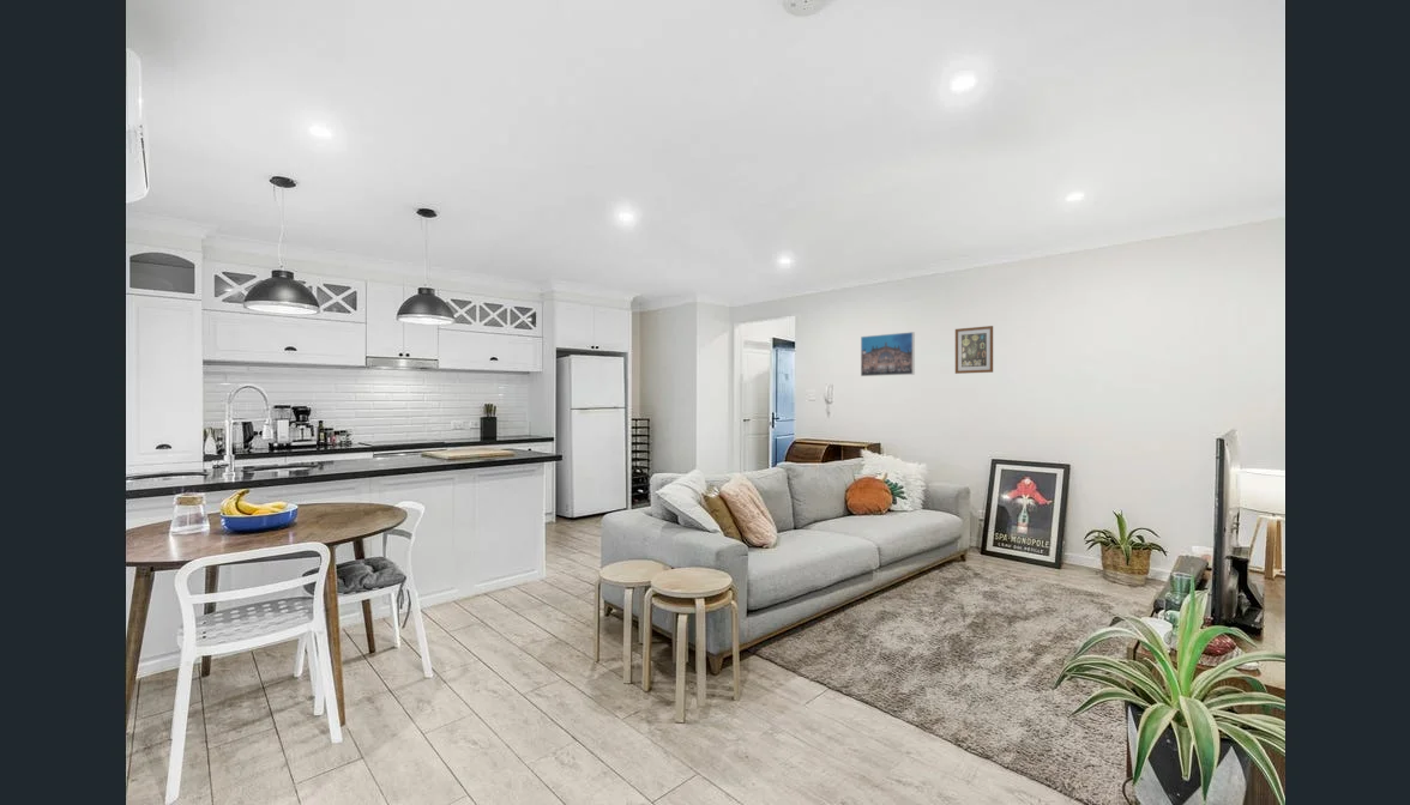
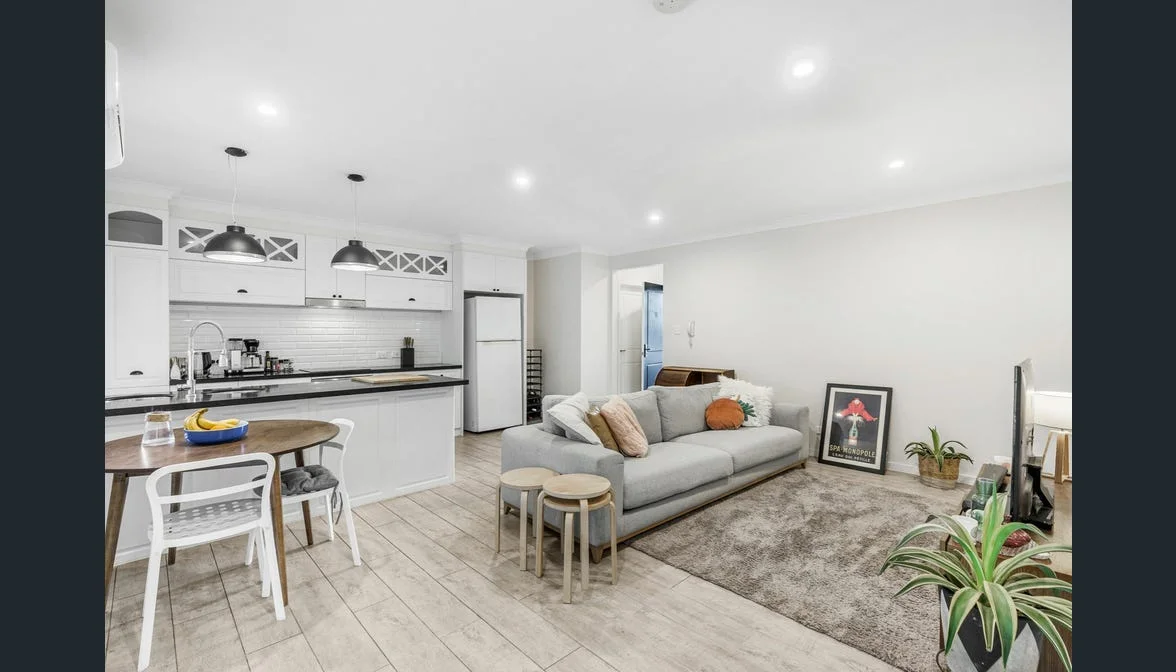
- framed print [860,331,916,377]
- wall art [954,325,994,375]
